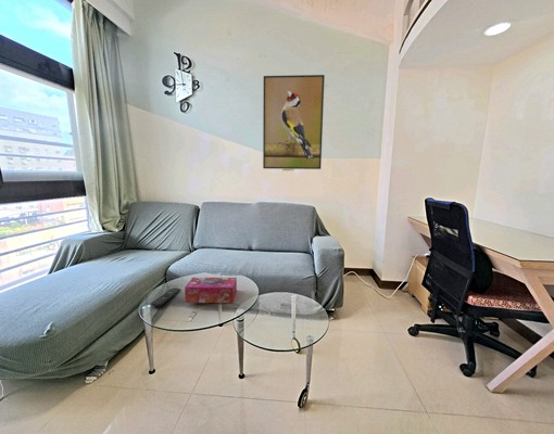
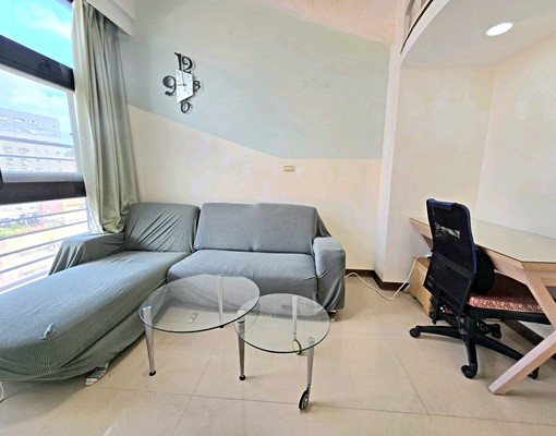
- remote control [150,286,181,308]
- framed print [262,74,326,170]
- tissue box [184,277,238,304]
